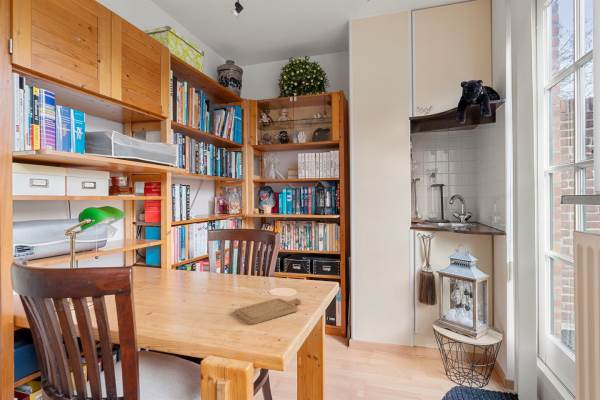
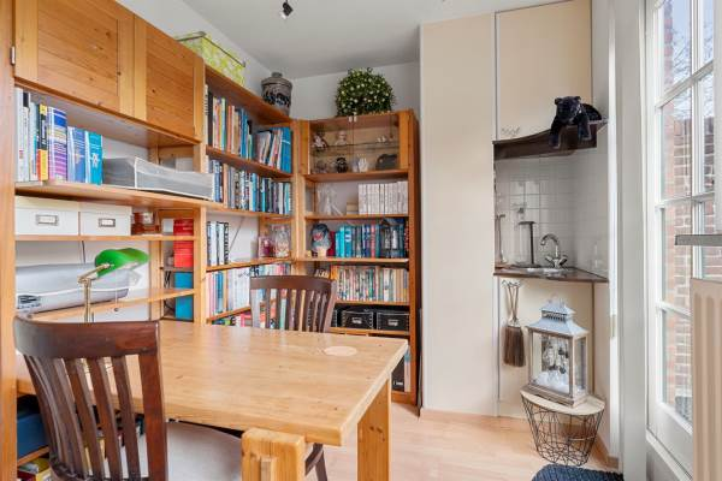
- chopping board [233,297,302,325]
